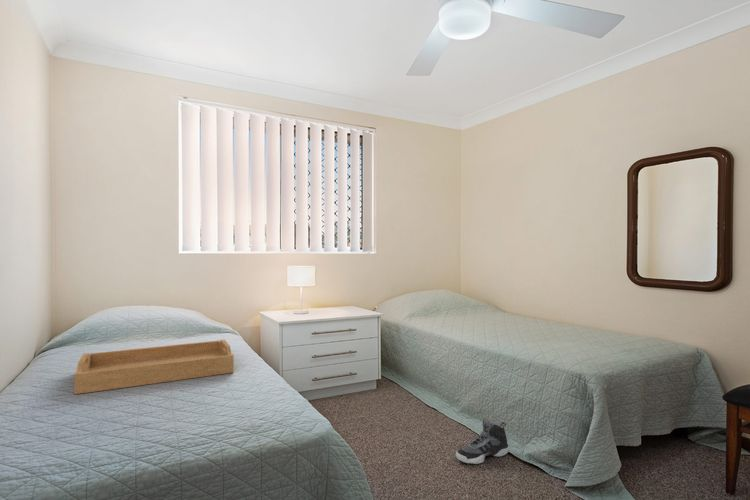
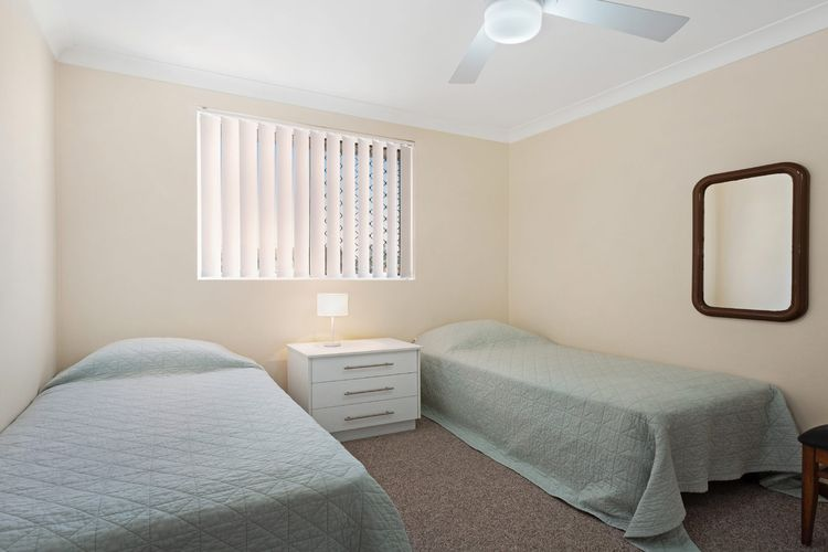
- sneaker [455,417,510,465]
- serving tray [73,339,235,395]
